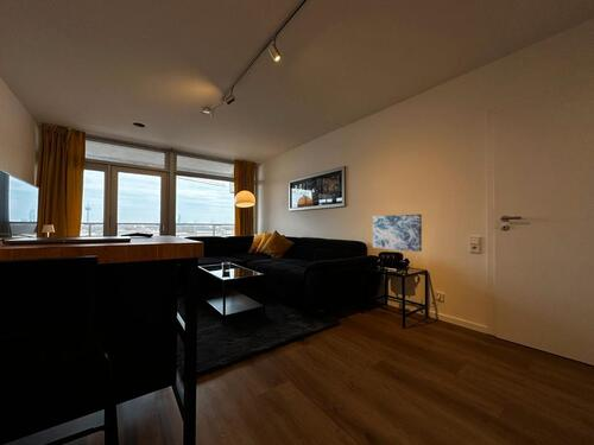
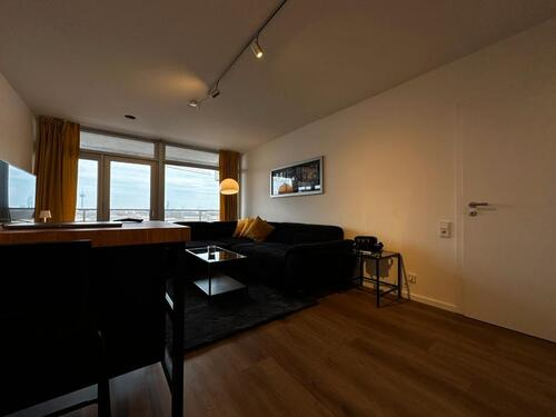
- wall art [372,214,423,253]
